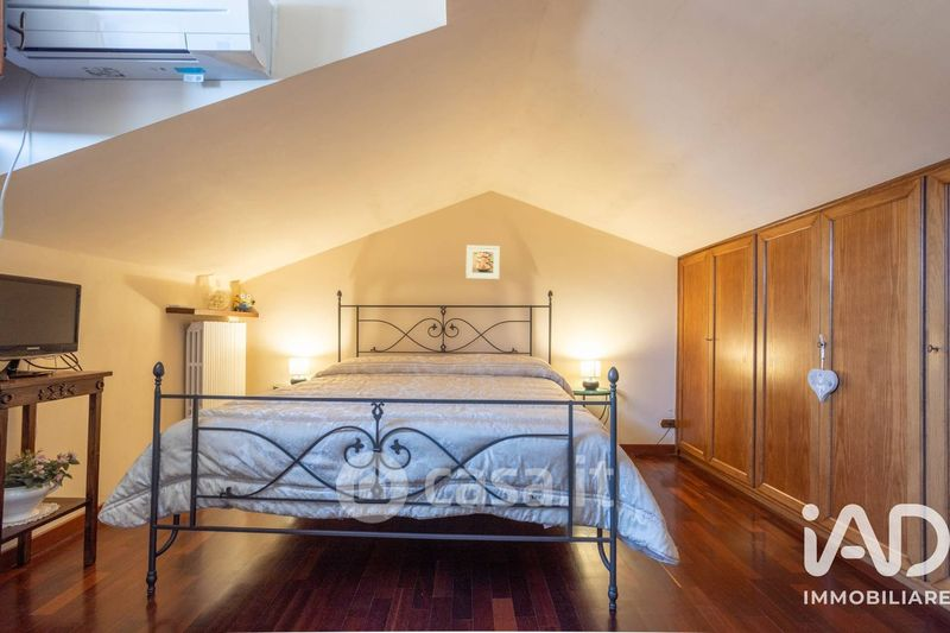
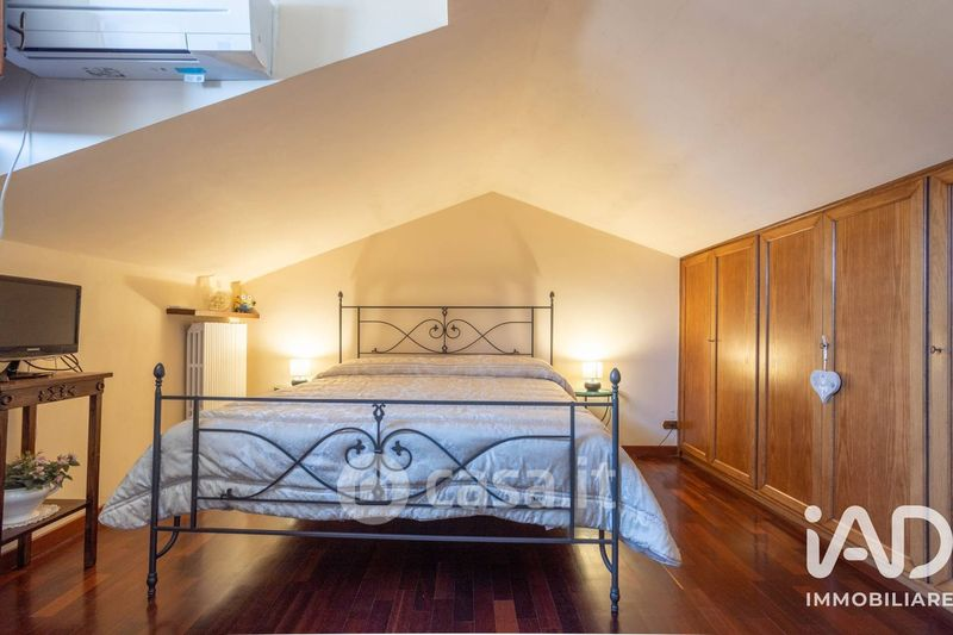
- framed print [464,245,501,280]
